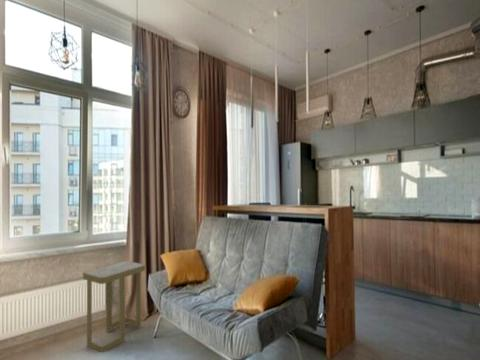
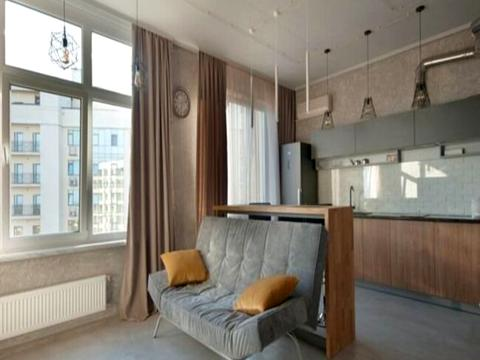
- side table [82,260,146,353]
